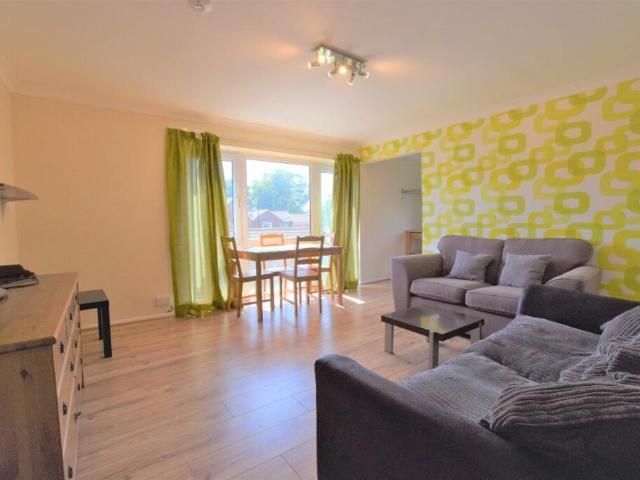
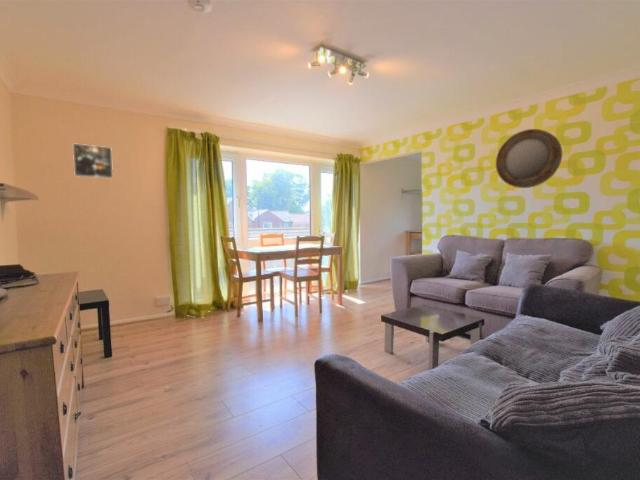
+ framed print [72,142,114,179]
+ home mirror [495,128,563,189]
